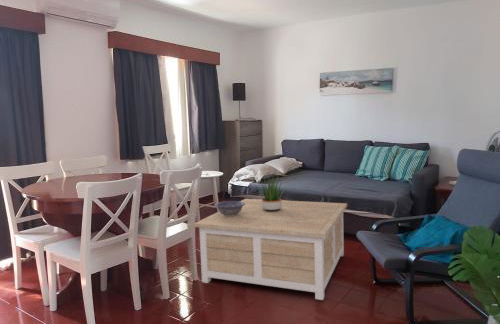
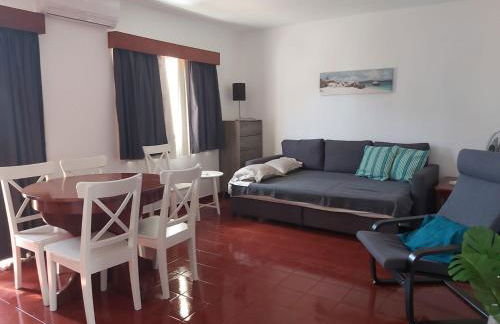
- decorative bowl [214,200,245,217]
- coffee table [193,198,348,301]
- potted plant [252,174,290,211]
